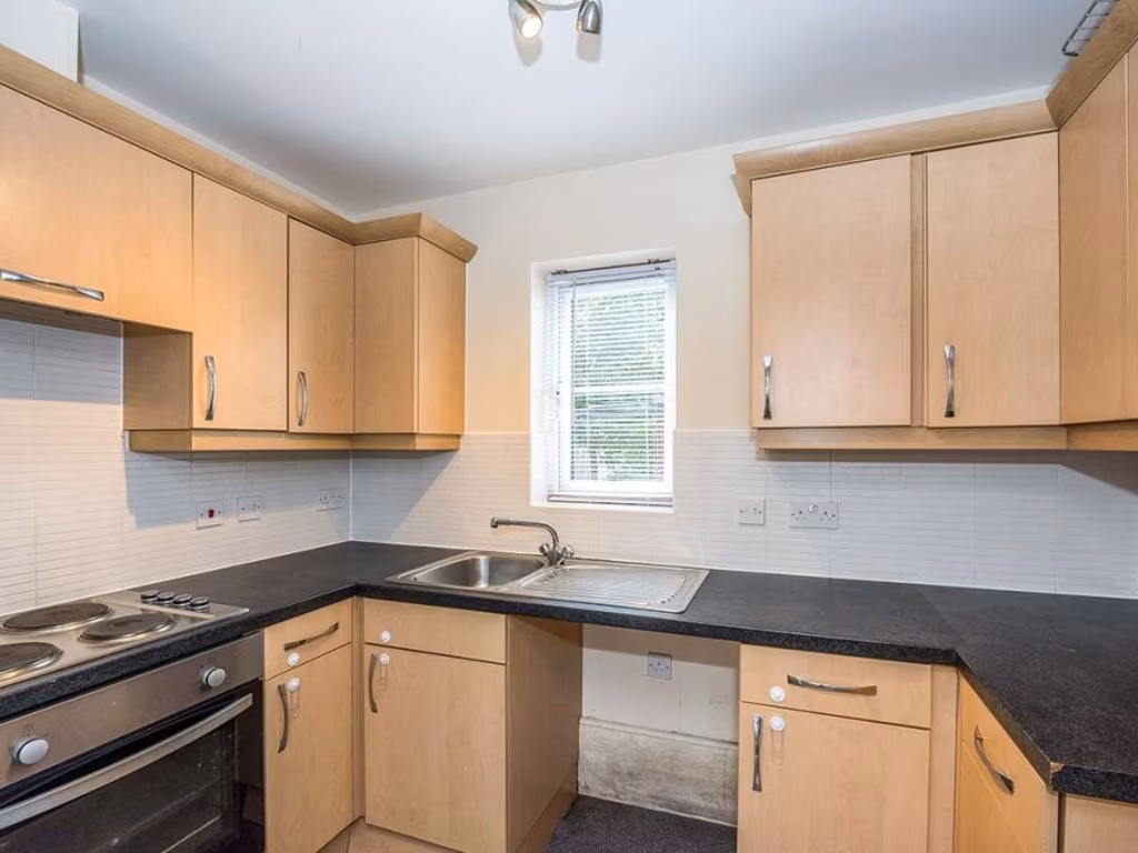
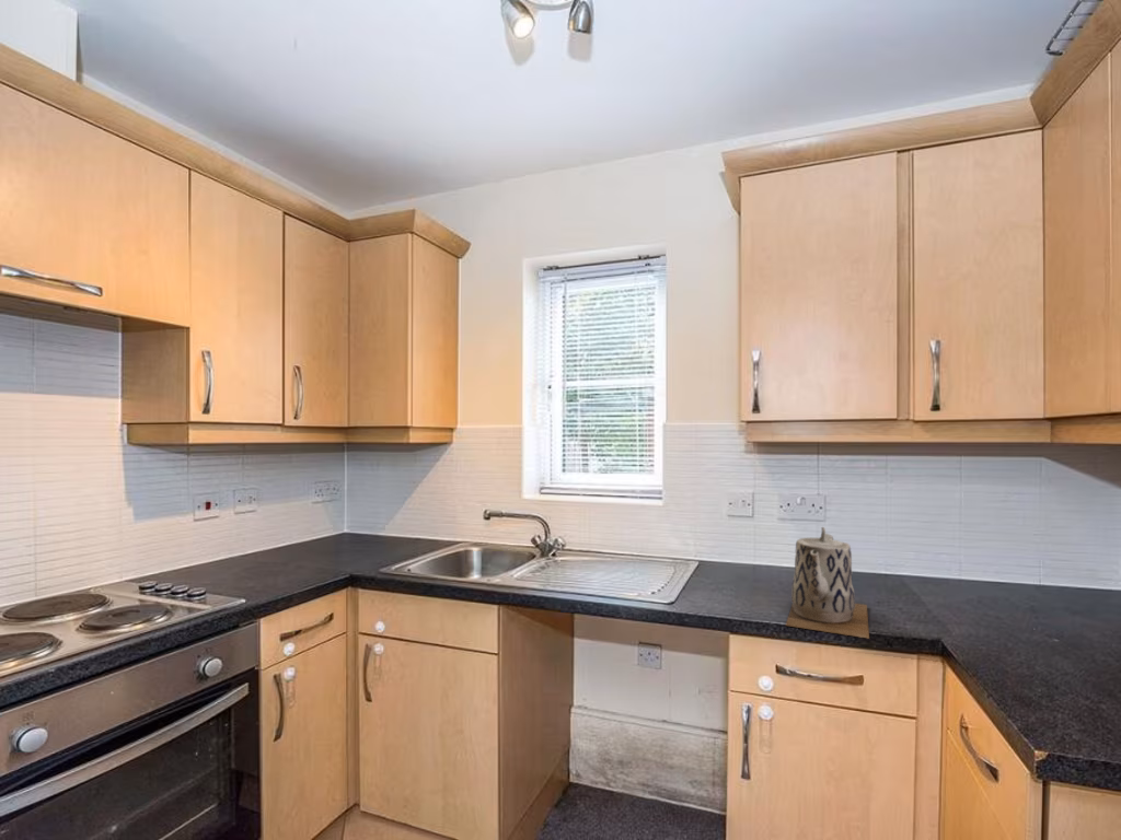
+ teapot [785,526,870,640]
